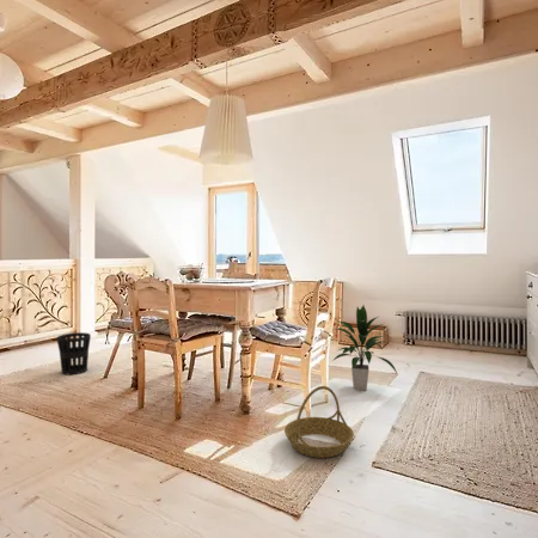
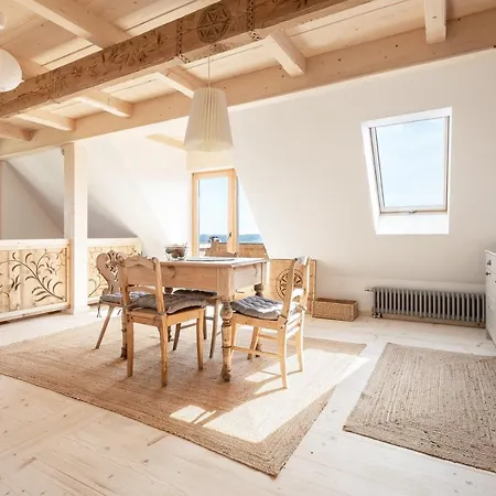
- wastebasket [56,331,92,375]
- basket [283,385,355,459]
- indoor plant [331,305,398,392]
